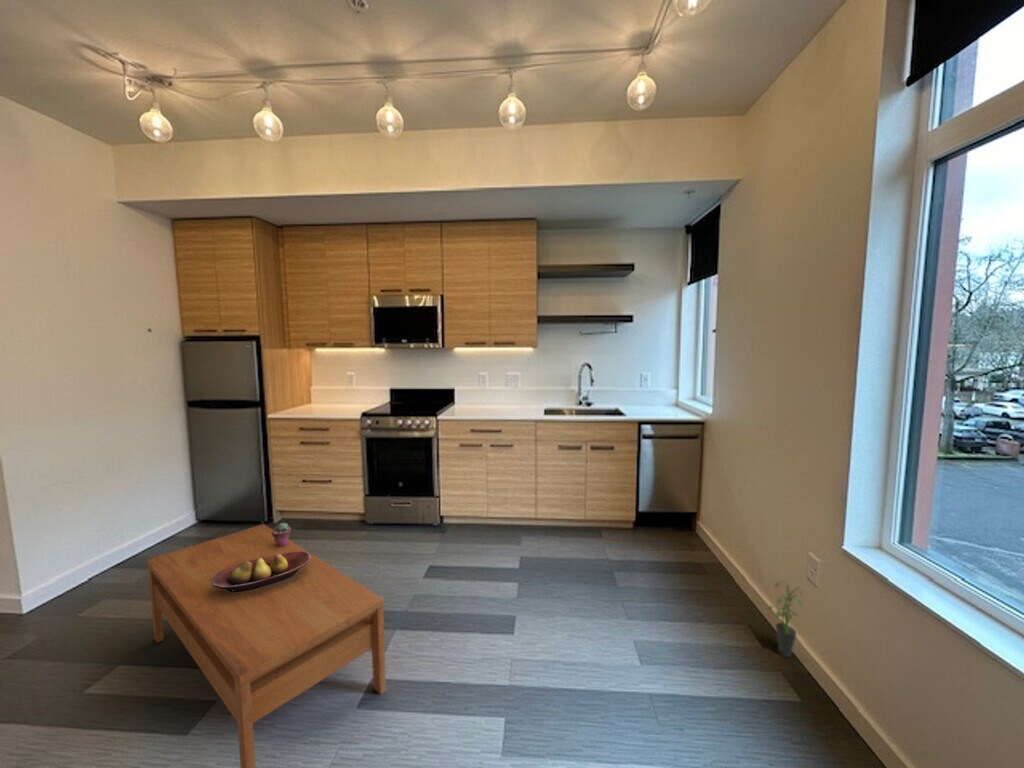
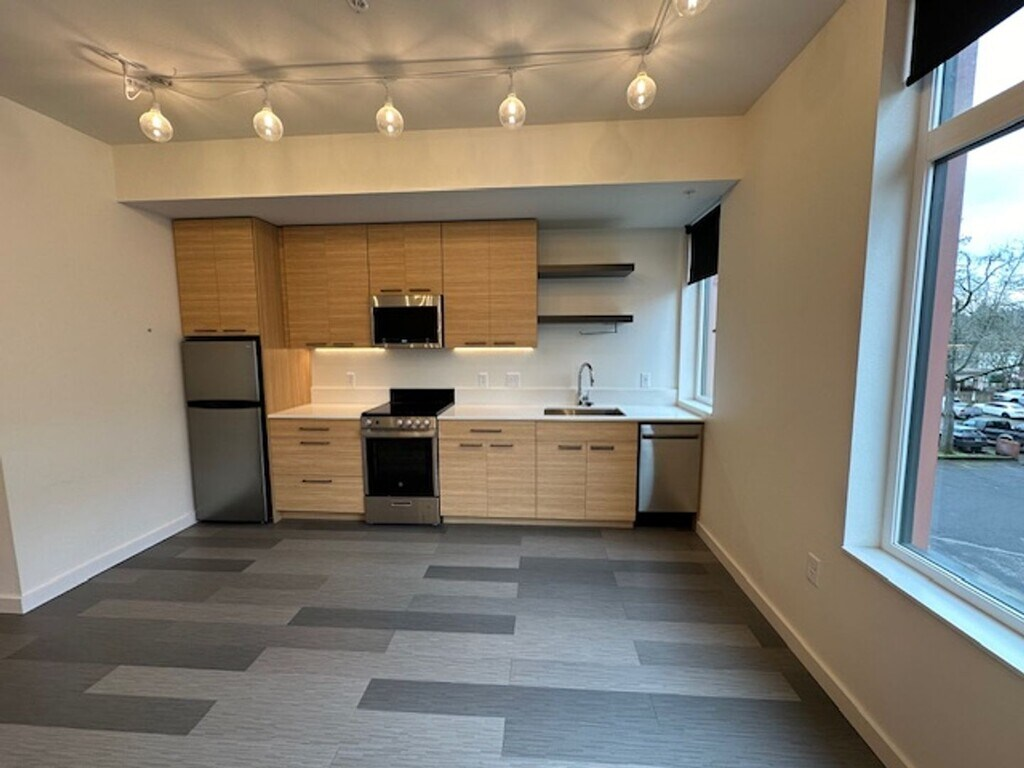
- potted plant [766,579,803,658]
- coffee table [146,523,387,768]
- fruit bowl [211,551,311,593]
- potted succulent [272,522,292,547]
